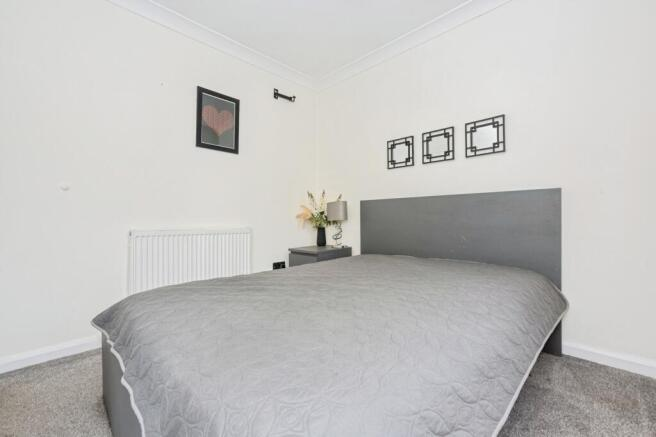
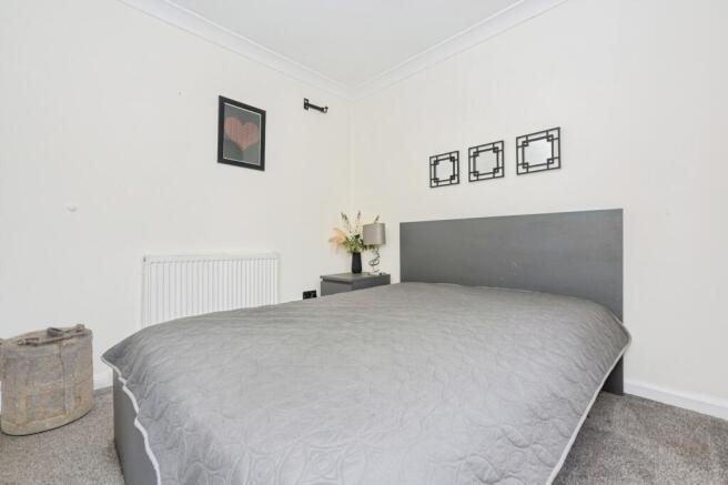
+ laundry hamper [0,323,95,436]
